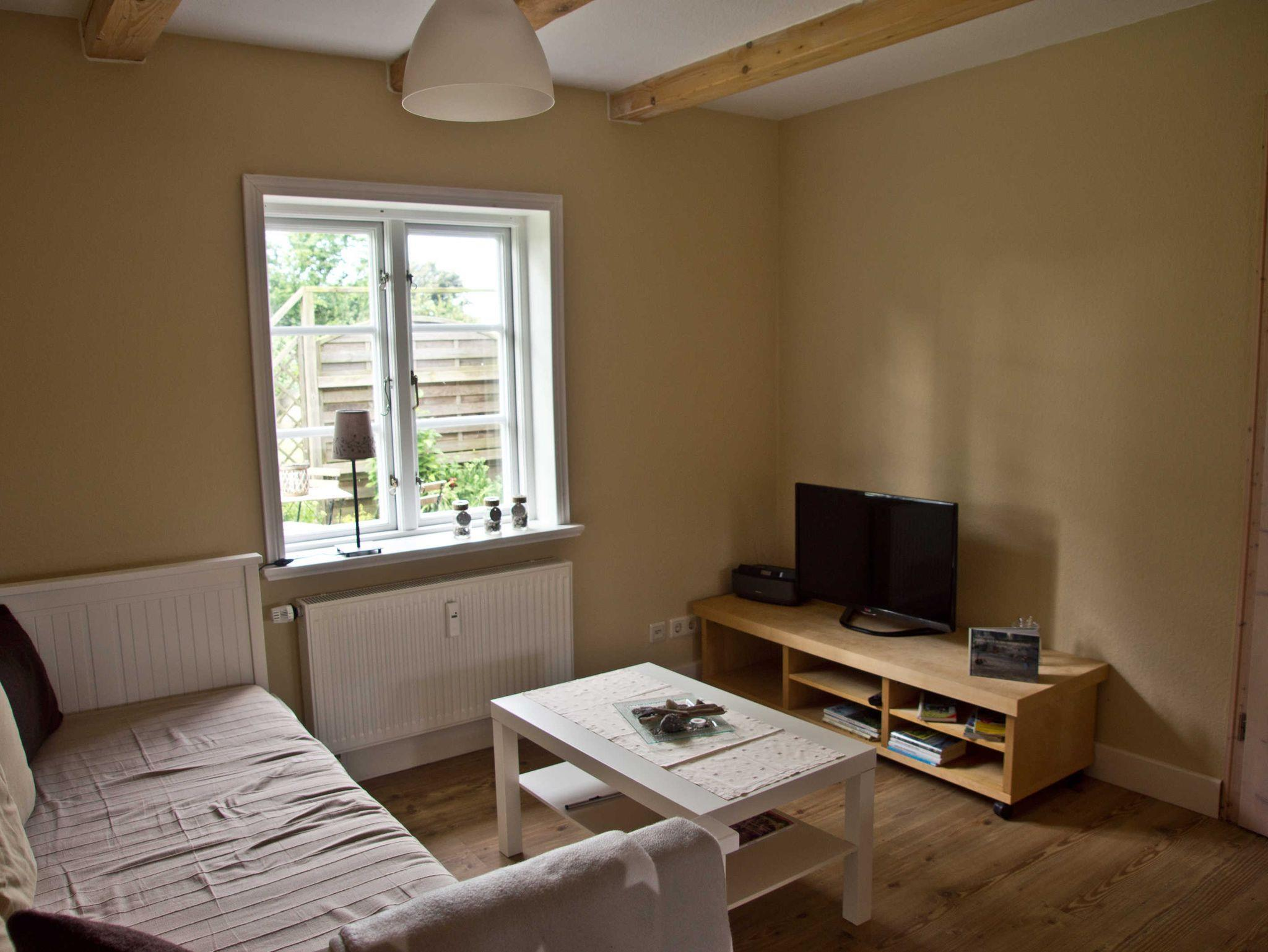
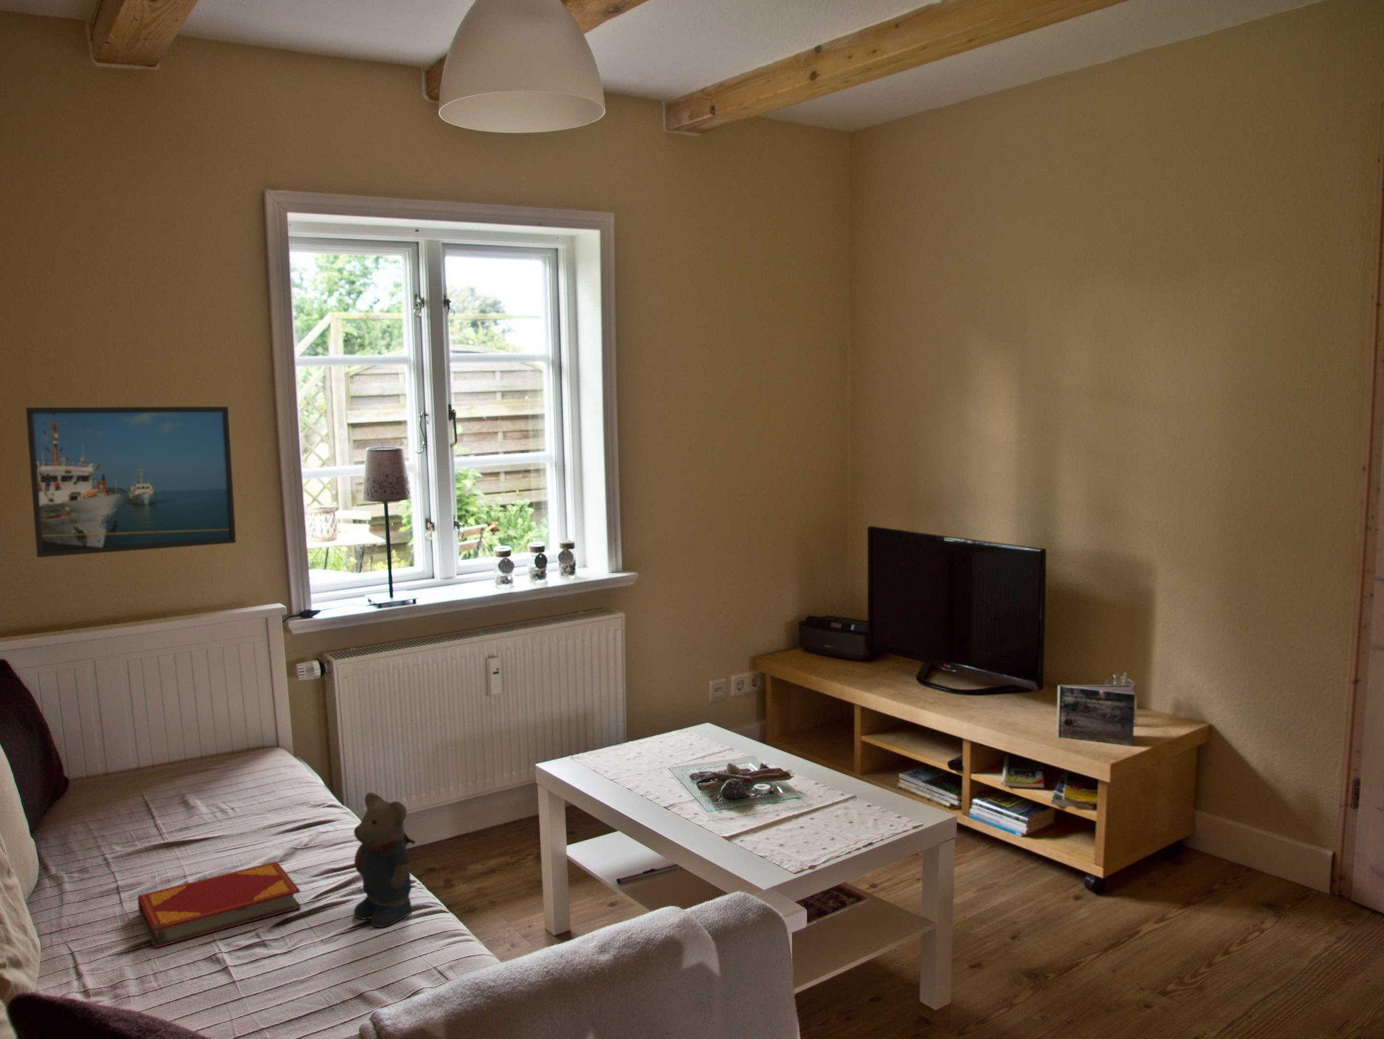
+ teddy bear [353,791,416,928]
+ hardback book [138,861,302,948]
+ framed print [25,406,237,558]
